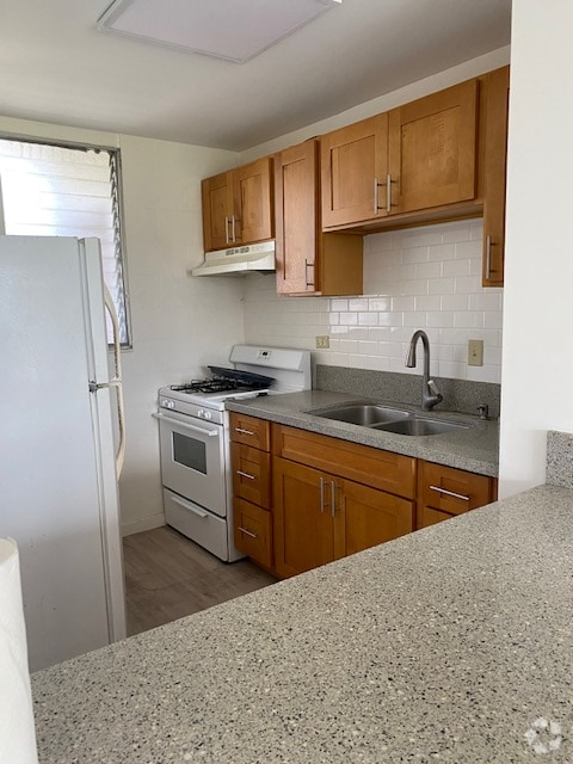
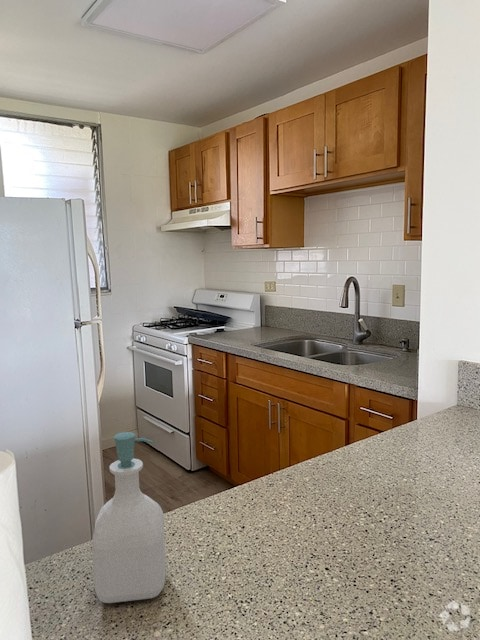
+ soap bottle [91,431,166,604]
